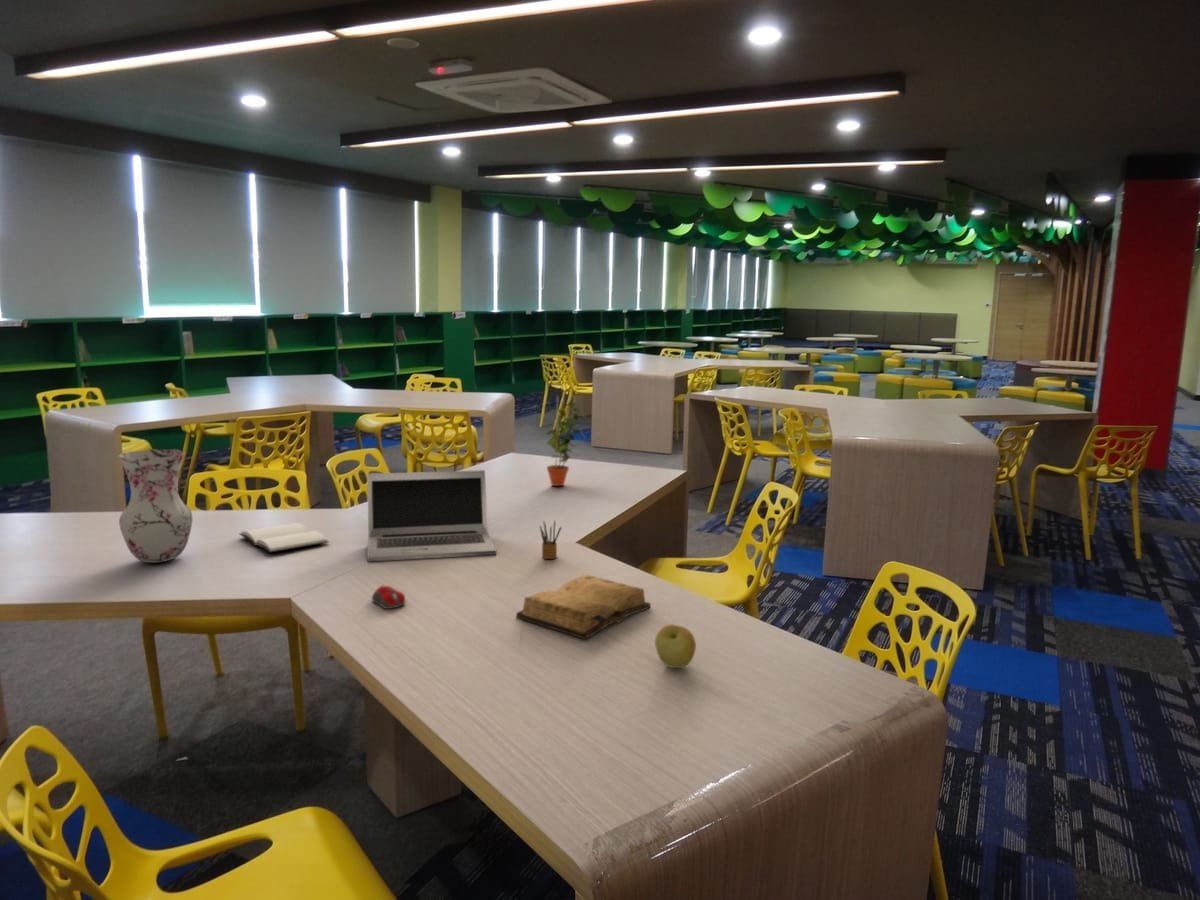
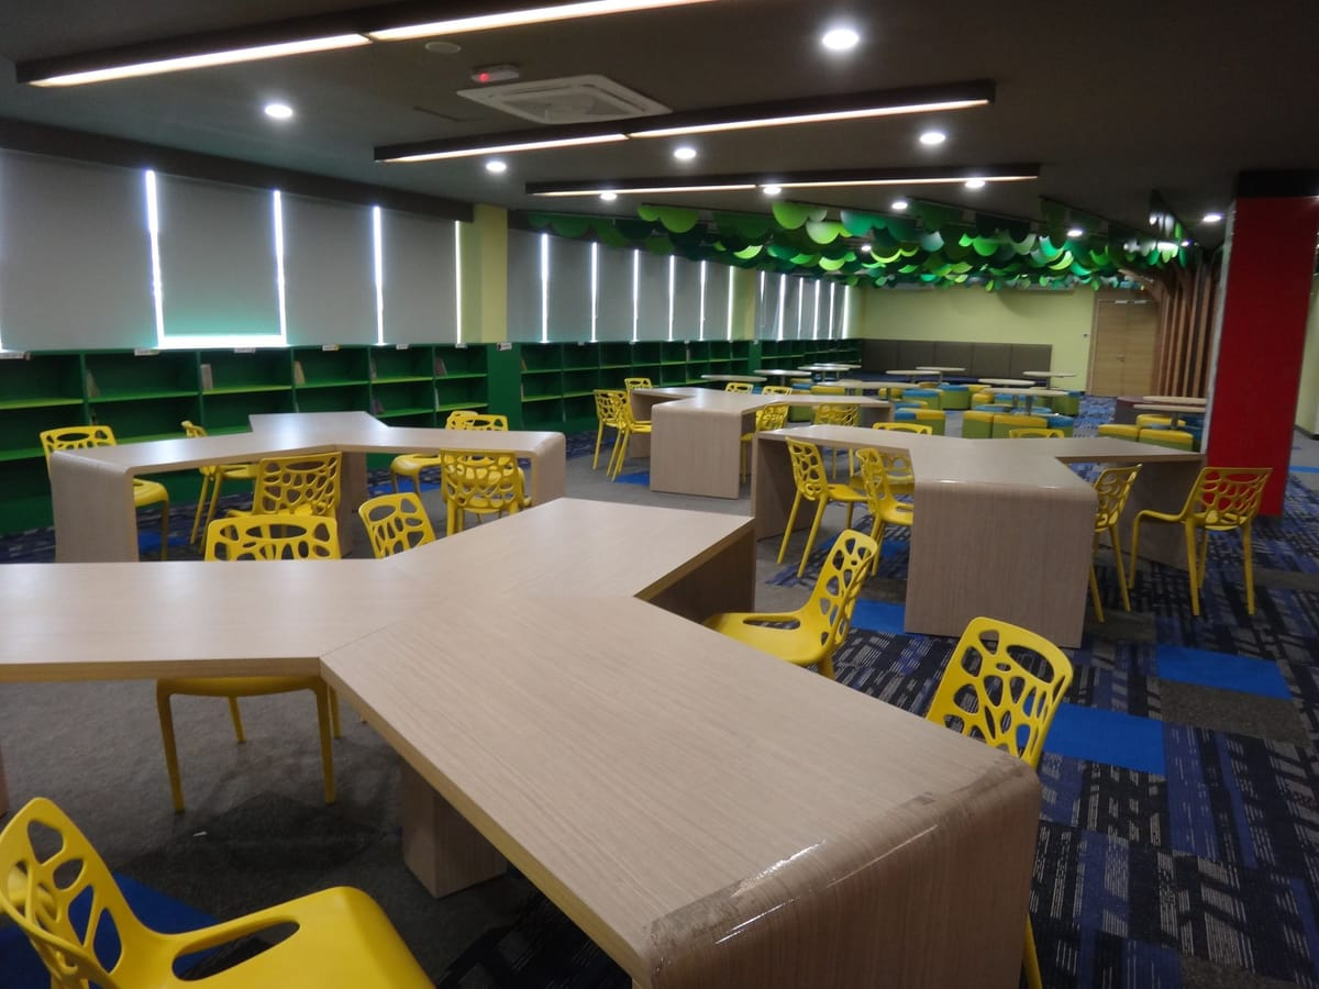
- laptop [366,469,497,563]
- apple [654,623,697,669]
- book [238,522,330,554]
- pencil box [538,520,562,560]
- potted plant [545,395,587,487]
- computer mouse [371,585,406,610]
- vase [117,448,193,564]
- diary [515,573,652,640]
